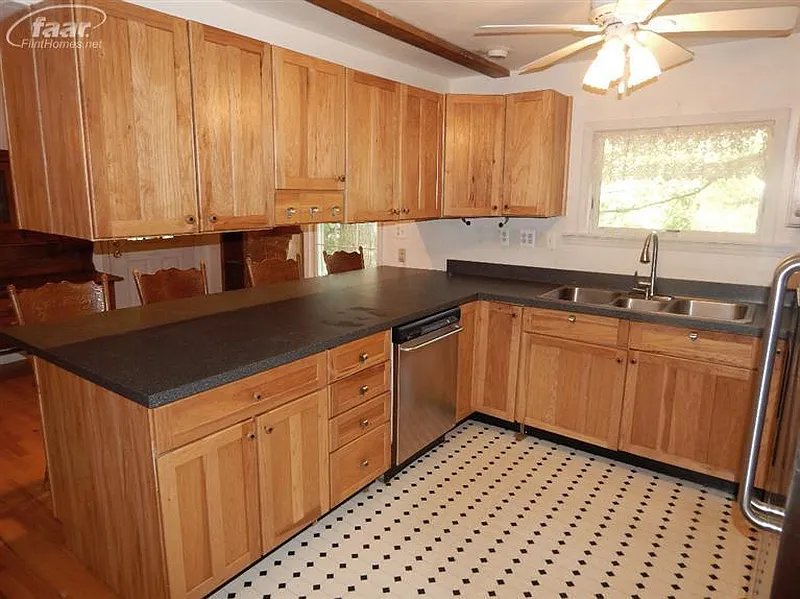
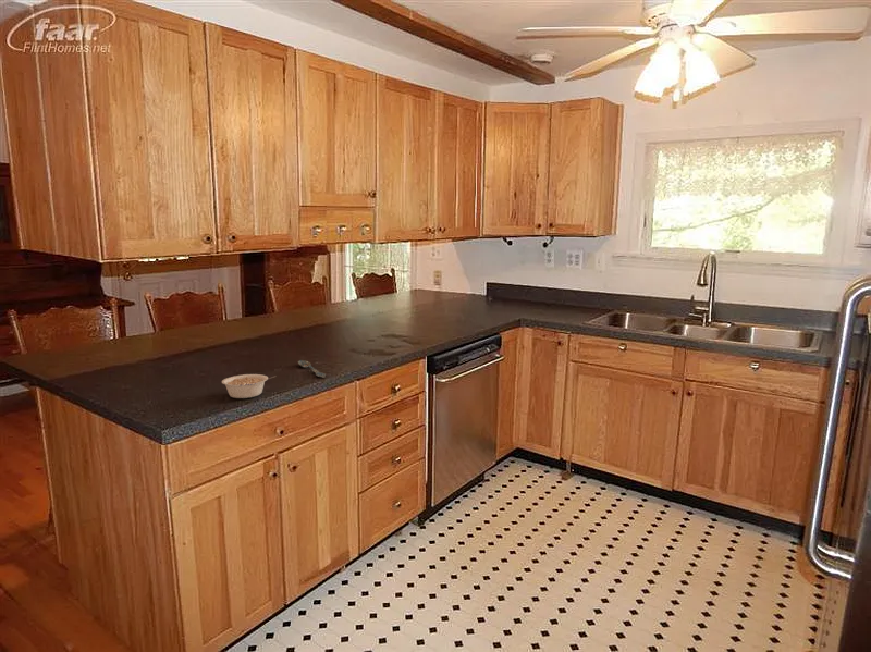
+ spoon [297,359,327,379]
+ legume [221,373,277,399]
